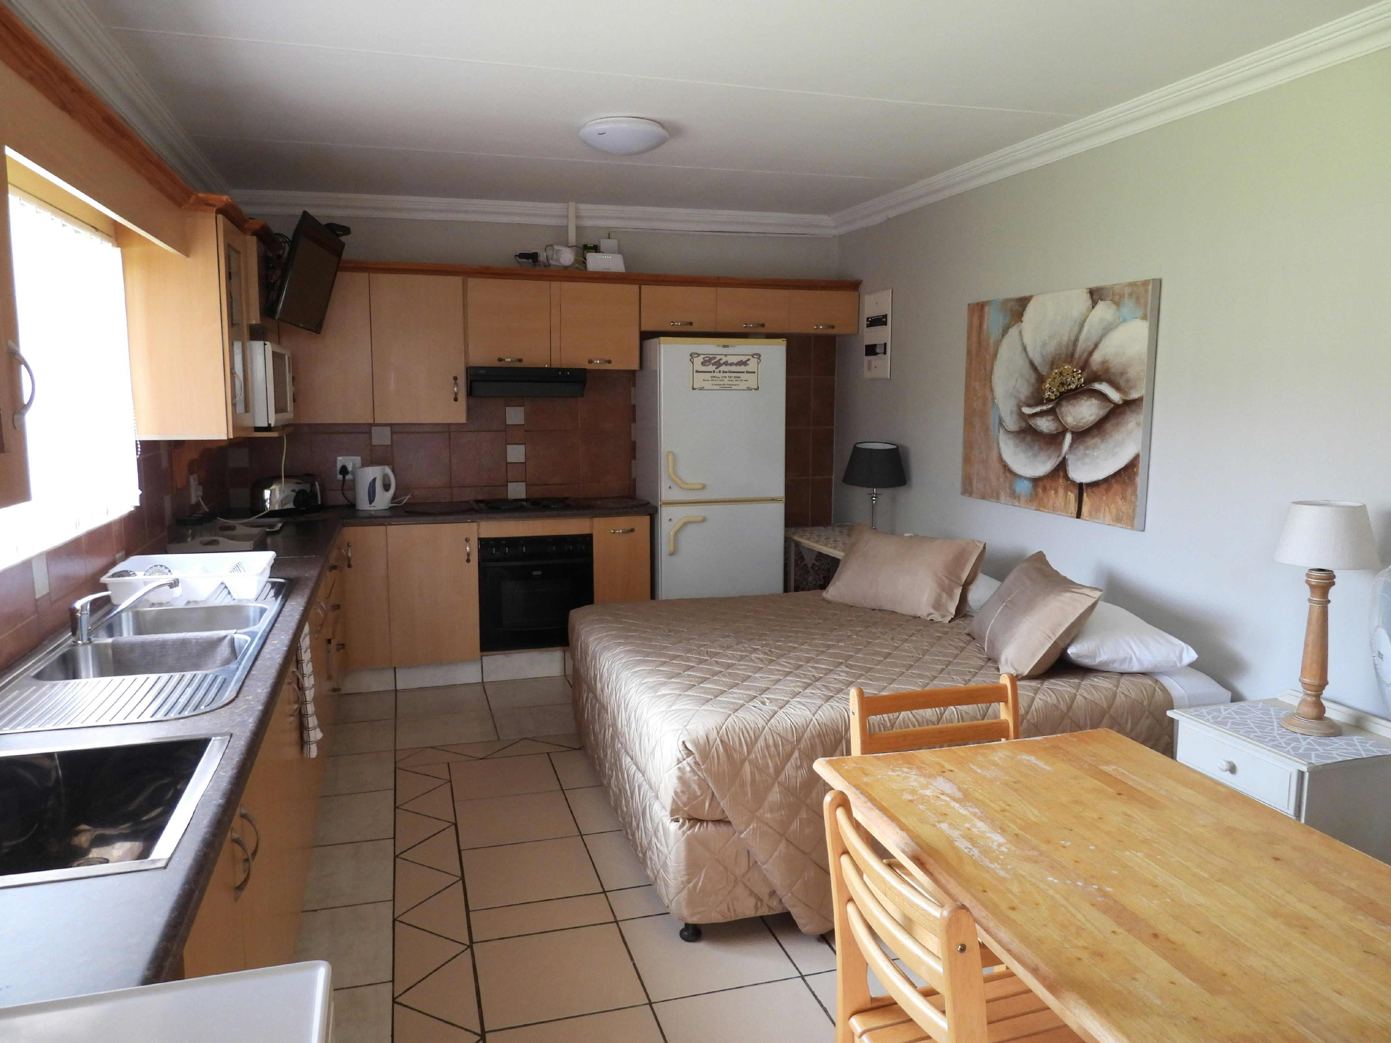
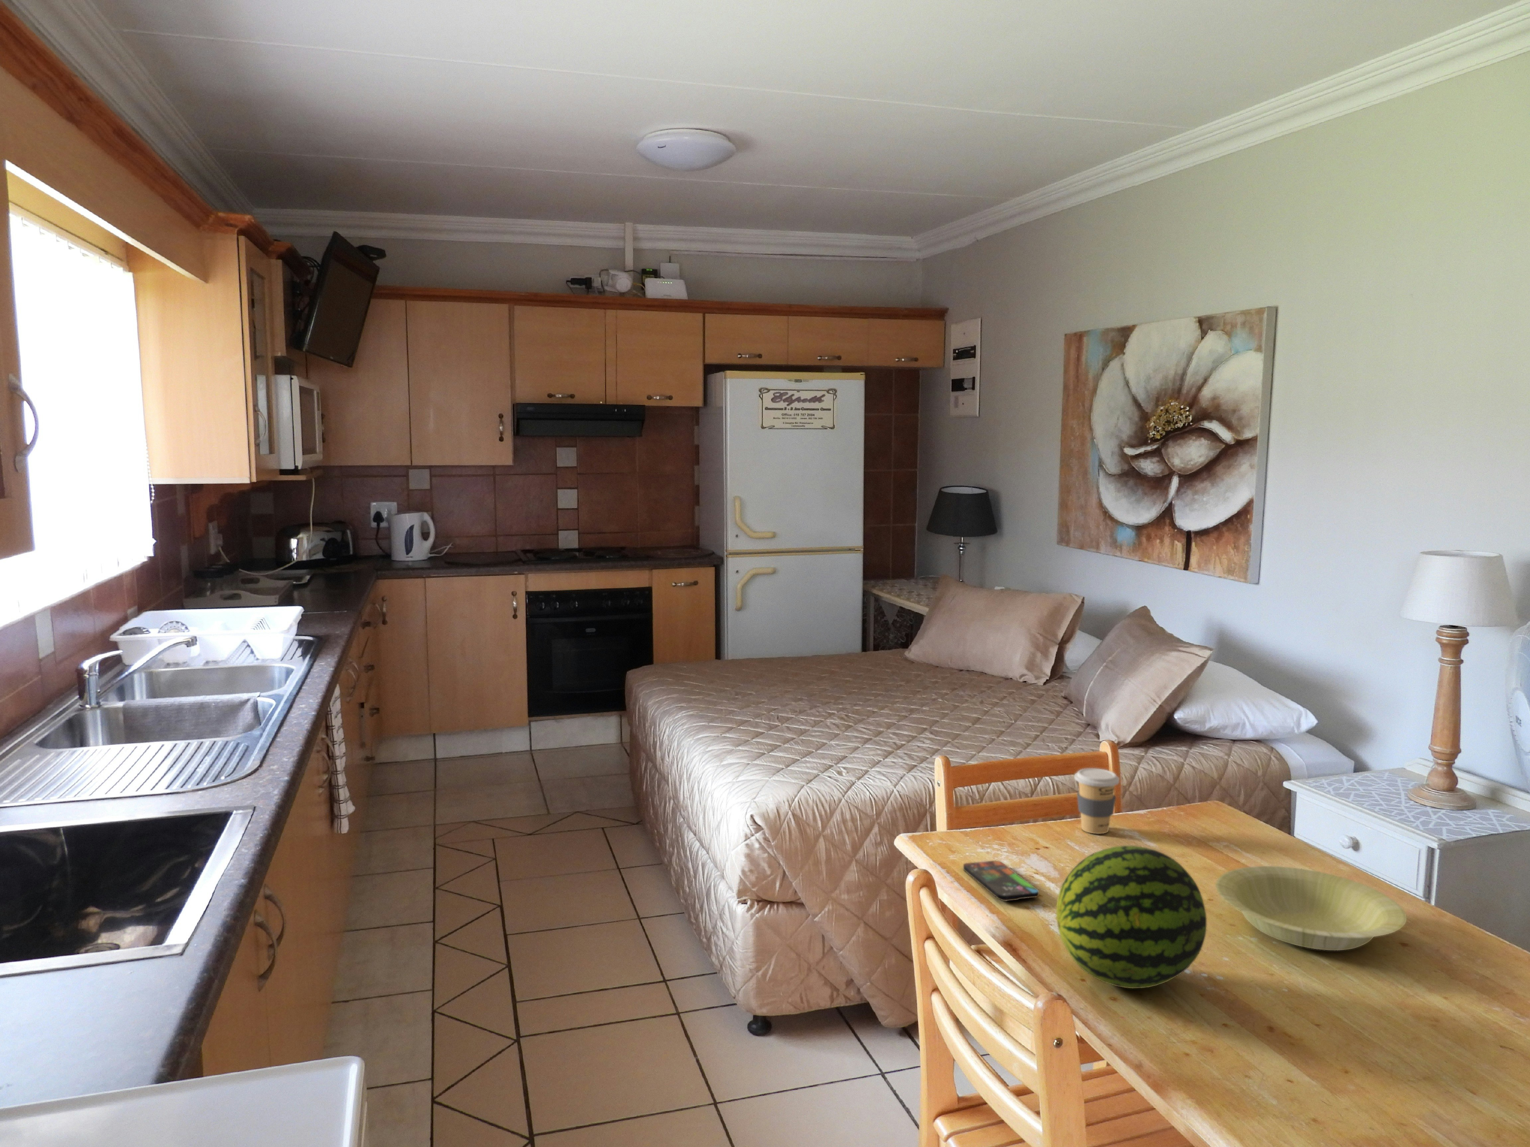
+ bowl [1216,866,1407,951]
+ coffee cup [1073,767,1120,834]
+ smartphone [963,860,1040,901]
+ fruit [1057,846,1207,989]
